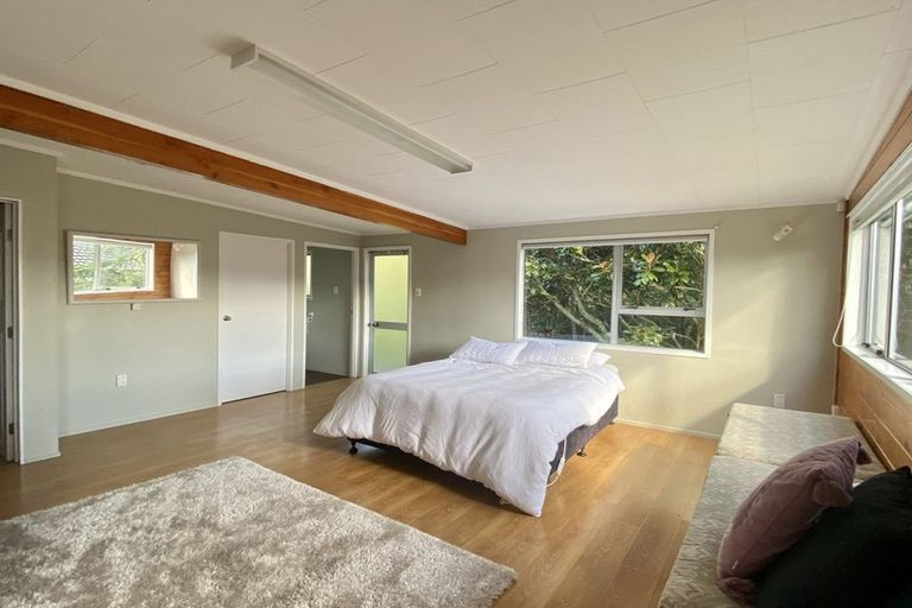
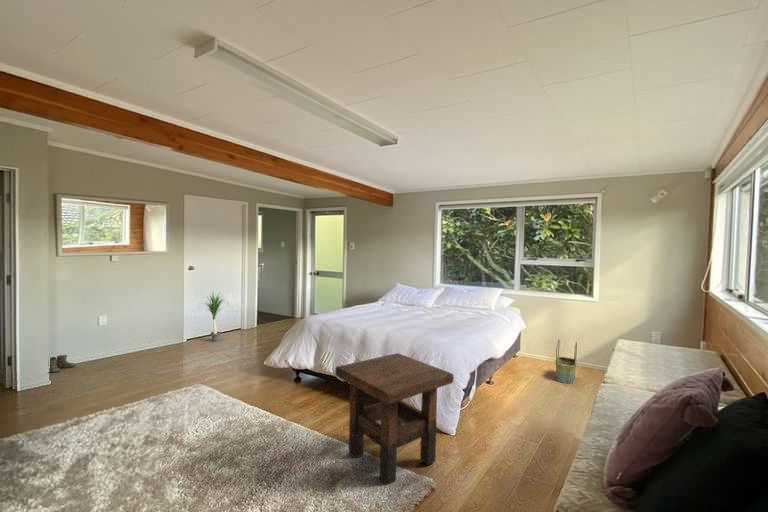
+ potted plant [195,288,233,342]
+ boots [49,354,76,374]
+ side table [334,352,455,486]
+ basket [555,338,578,385]
